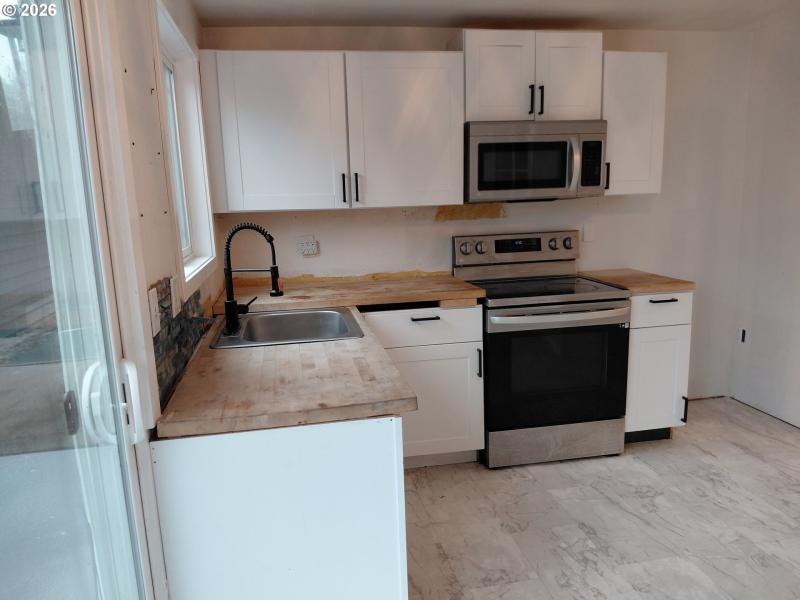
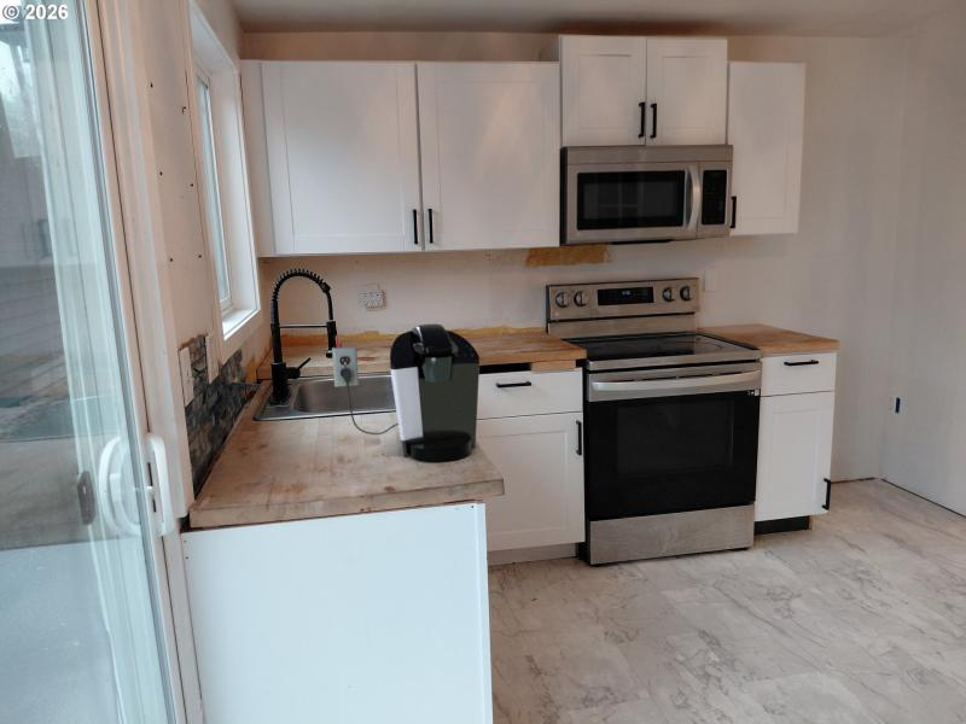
+ coffee maker [331,322,481,462]
